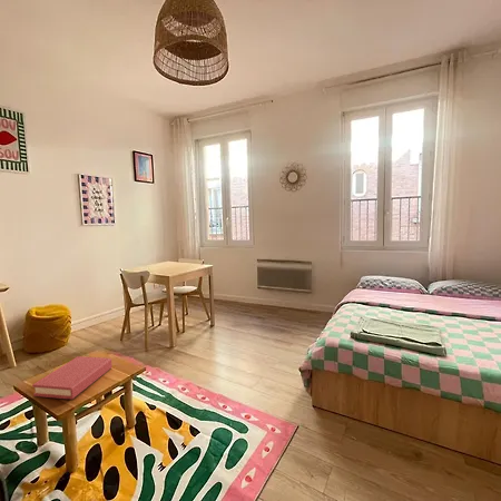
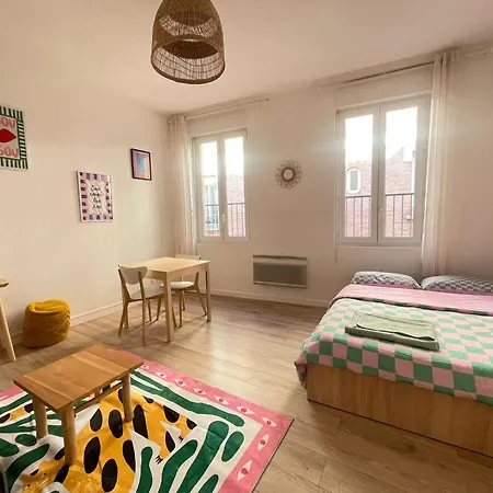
- hardback book [31,355,114,400]
